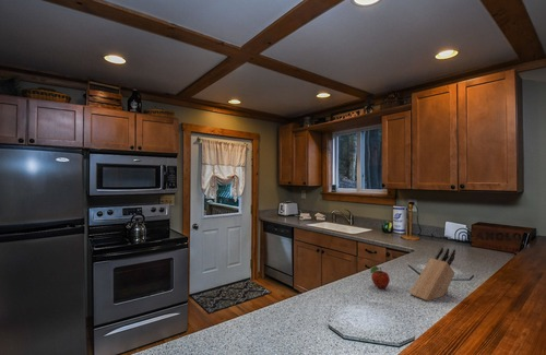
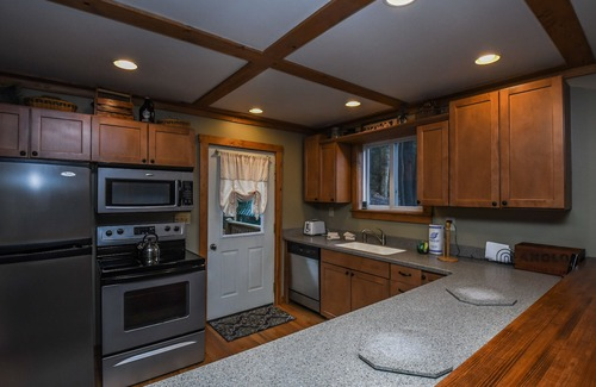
- fruit [370,265,391,289]
- knife block [408,246,456,301]
